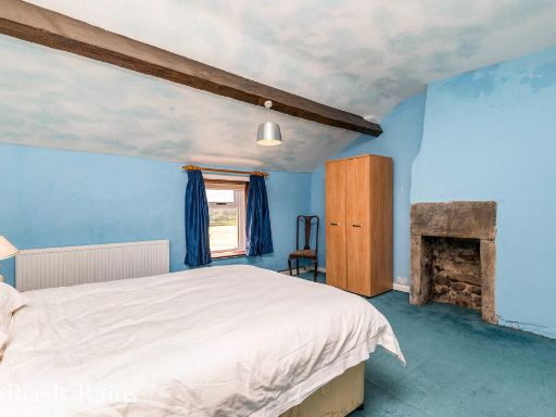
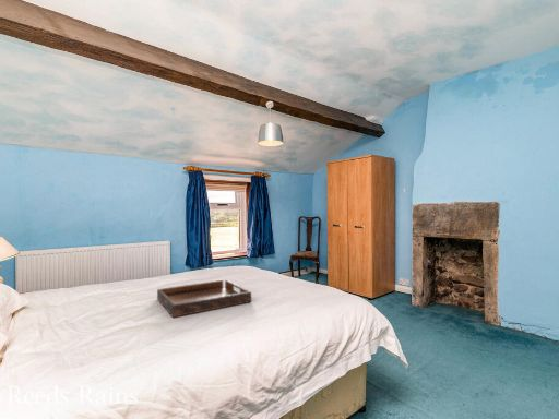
+ serving tray [156,278,252,319]
